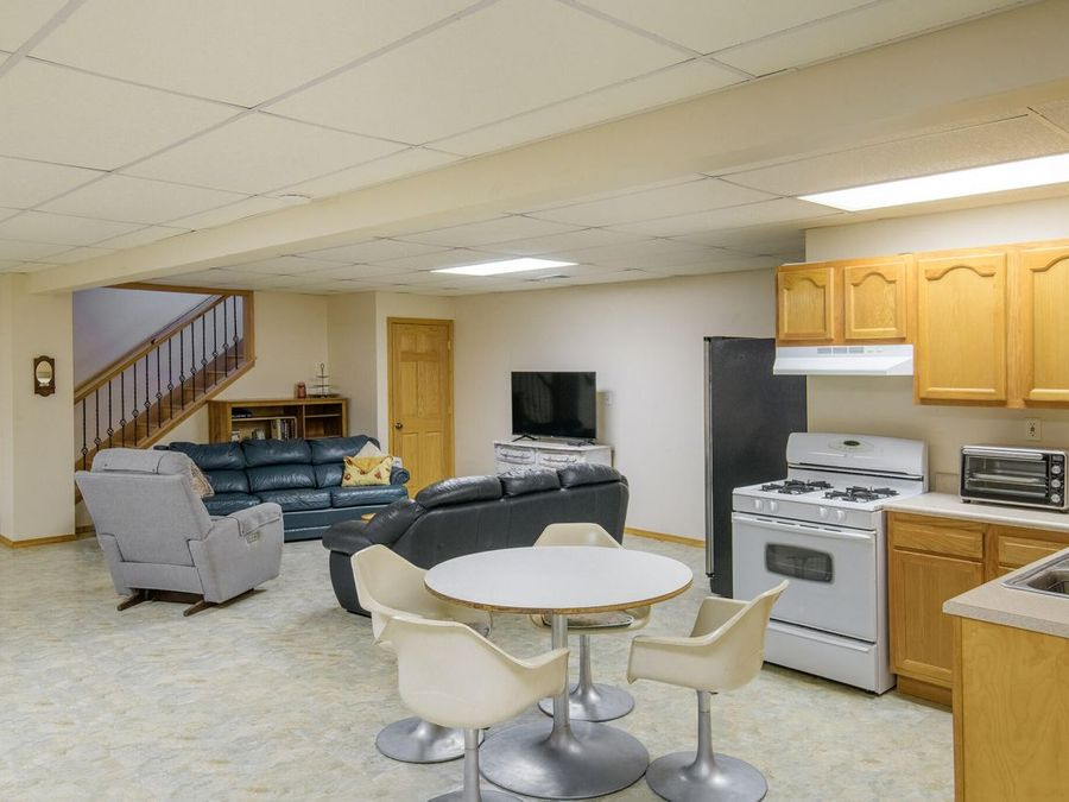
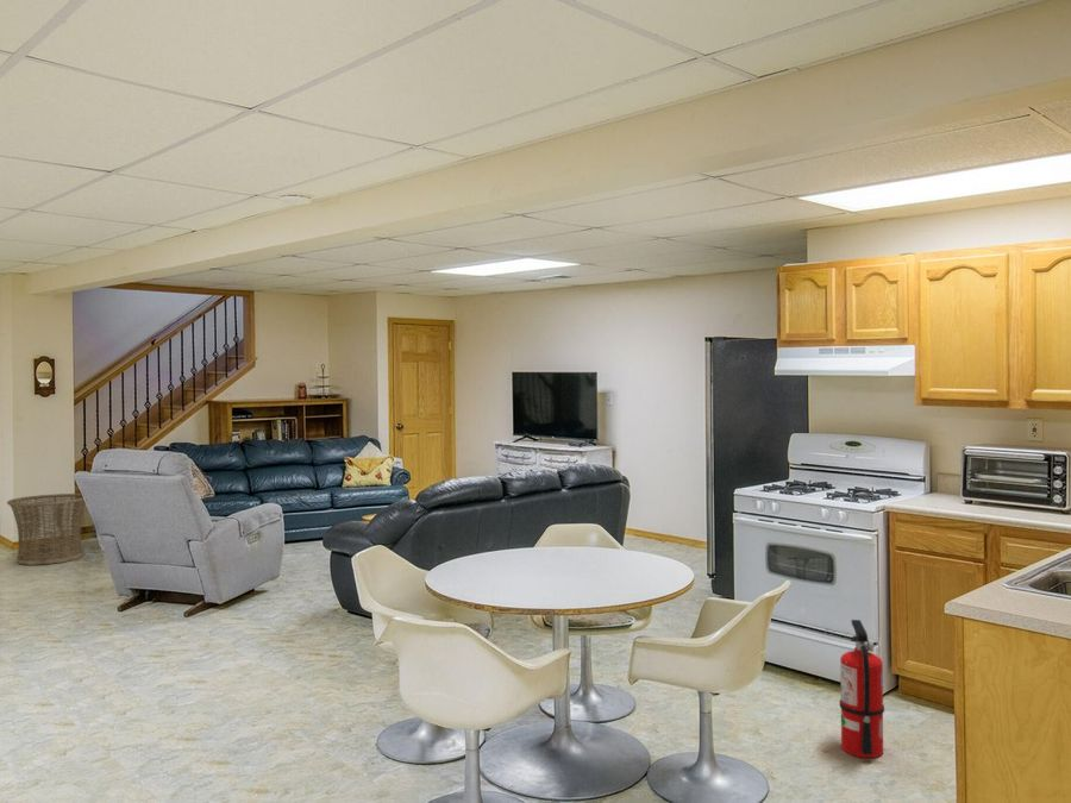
+ basket [6,493,87,566]
+ fire extinguisher [825,619,885,759]
